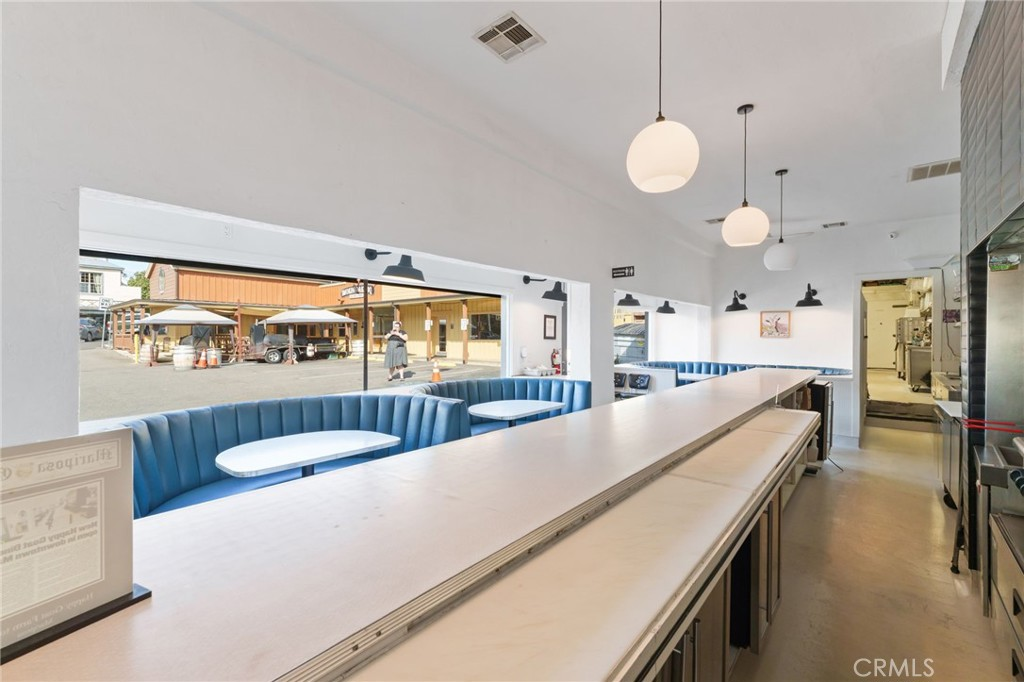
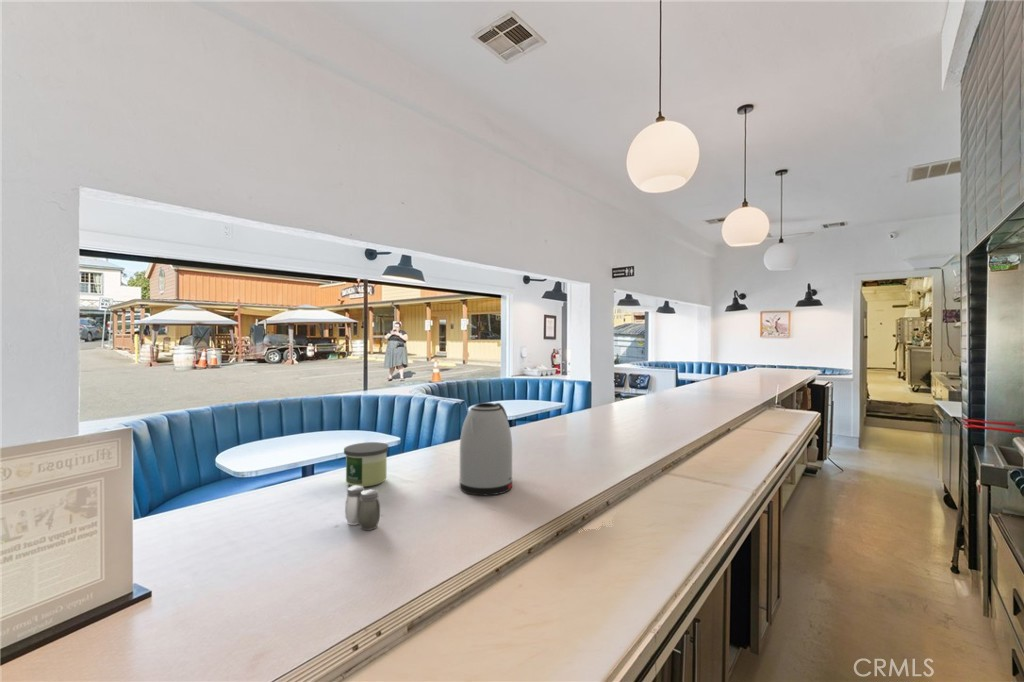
+ candle [343,441,390,488]
+ salt and pepper shaker [344,486,381,531]
+ kettle [458,402,514,496]
